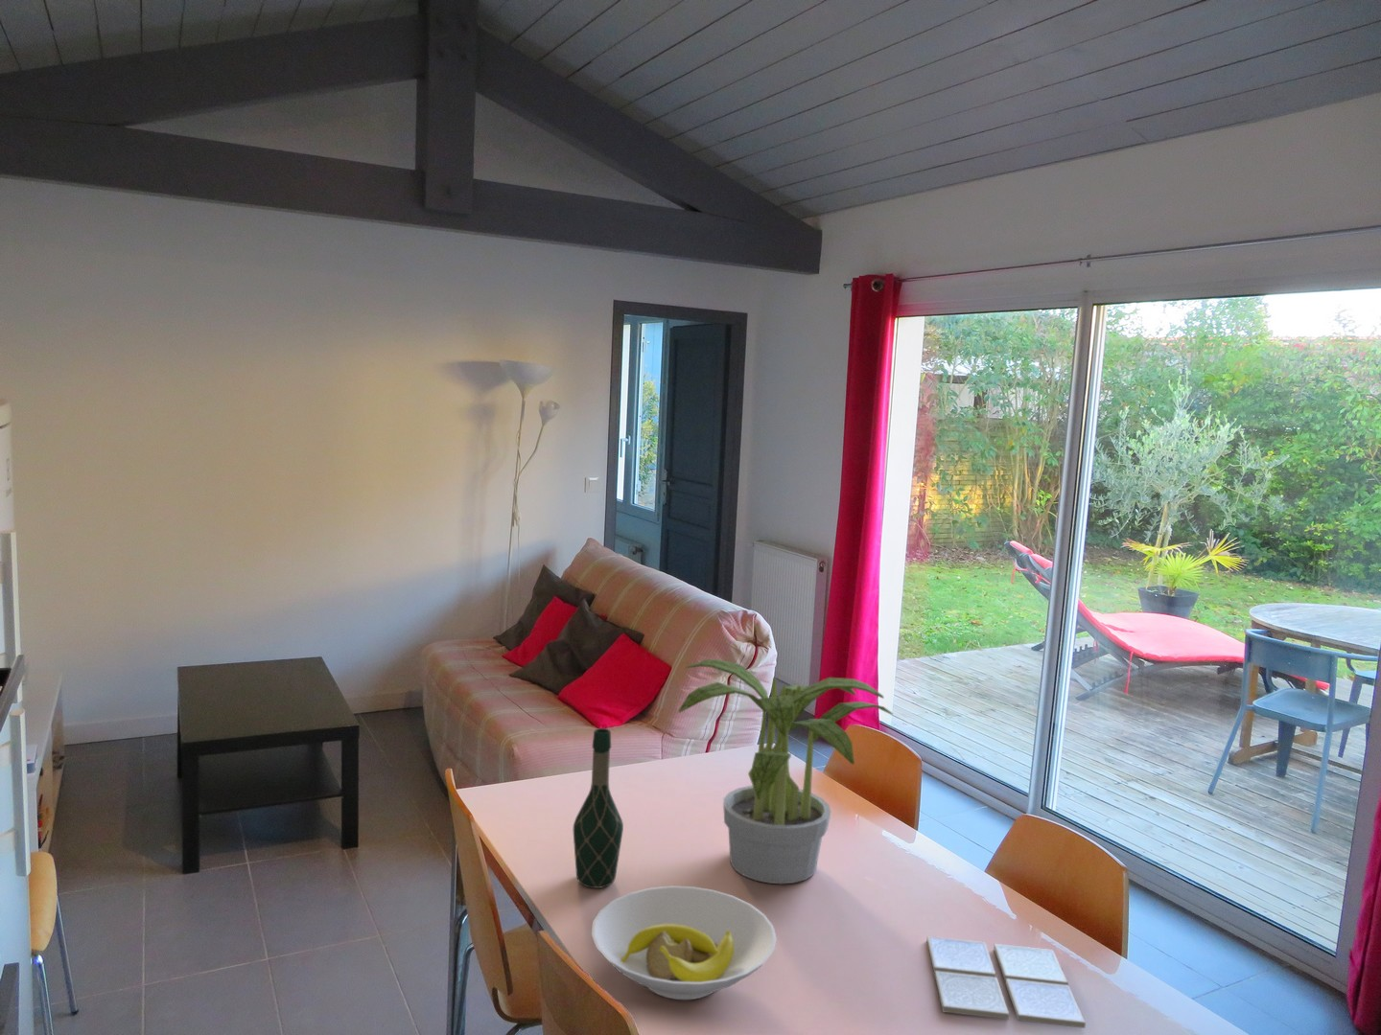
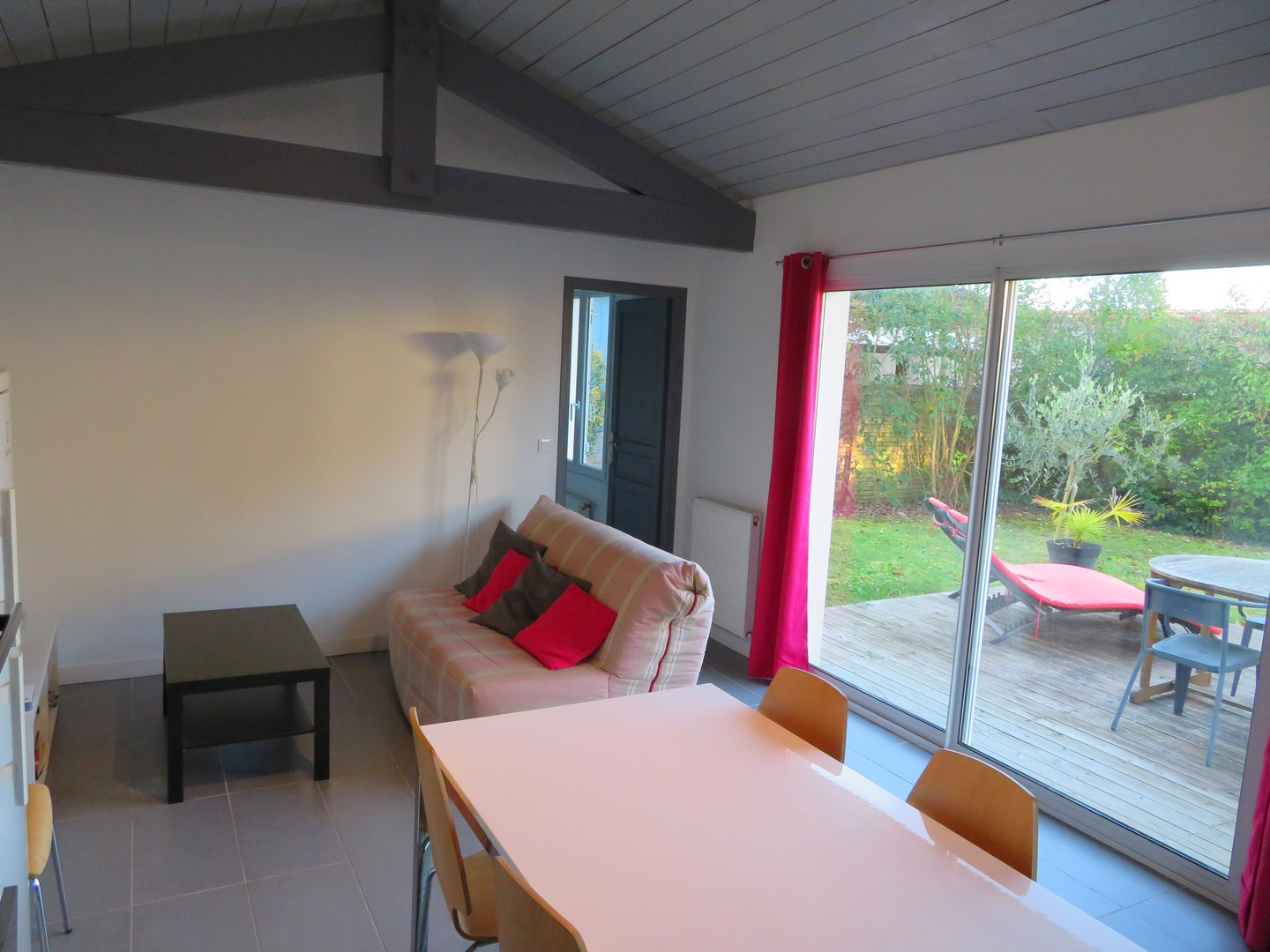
- wine bottle [573,727,624,889]
- potted plant [679,659,894,885]
- drink coaster [926,935,1086,1030]
- bowl [590,885,777,1000]
